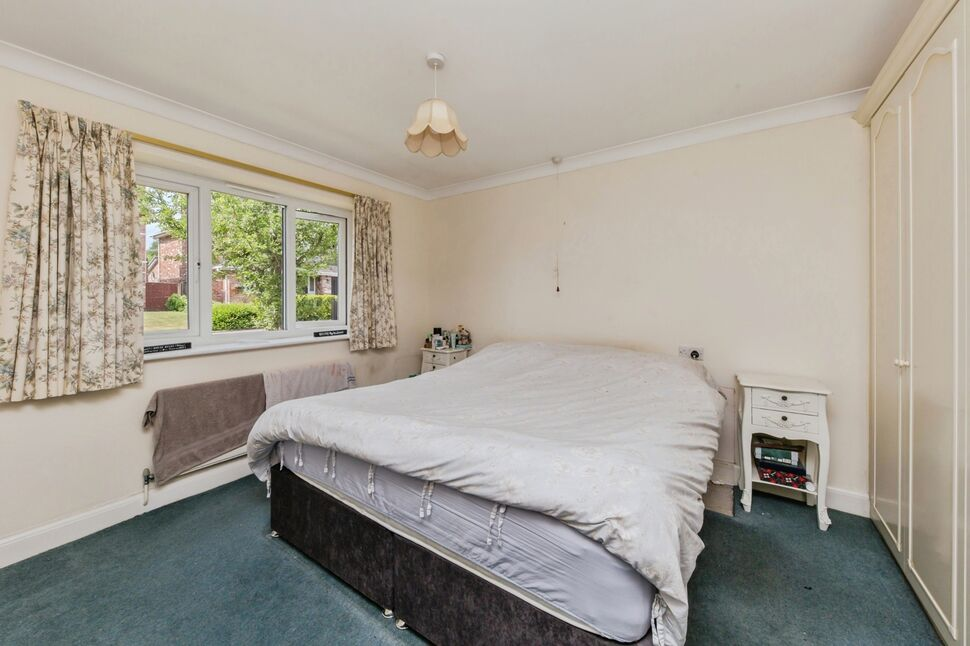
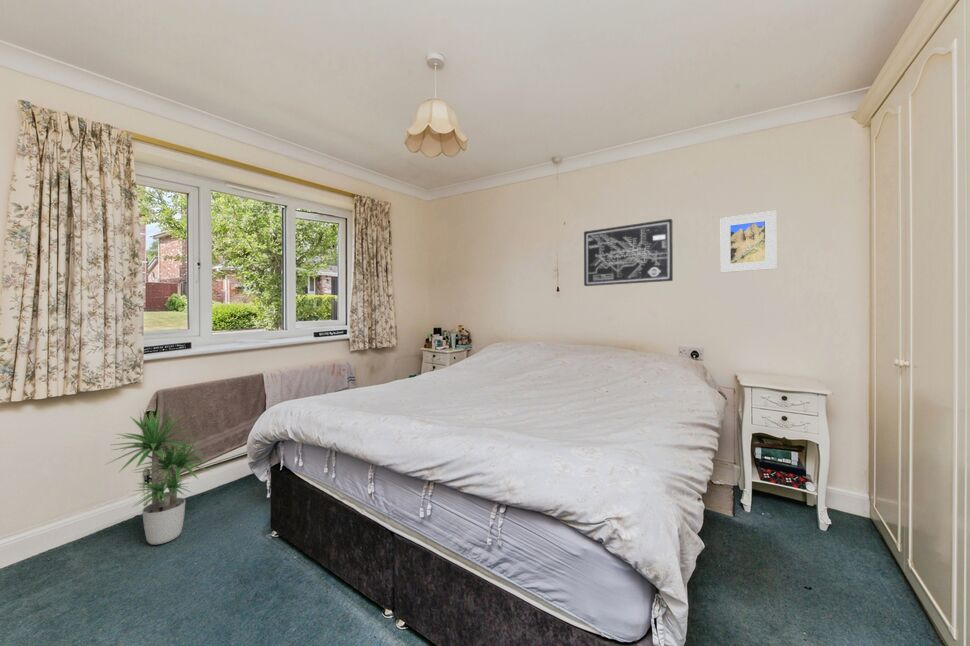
+ wall art [583,218,674,287]
+ potted plant [106,406,212,545]
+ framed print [720,210,777,274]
